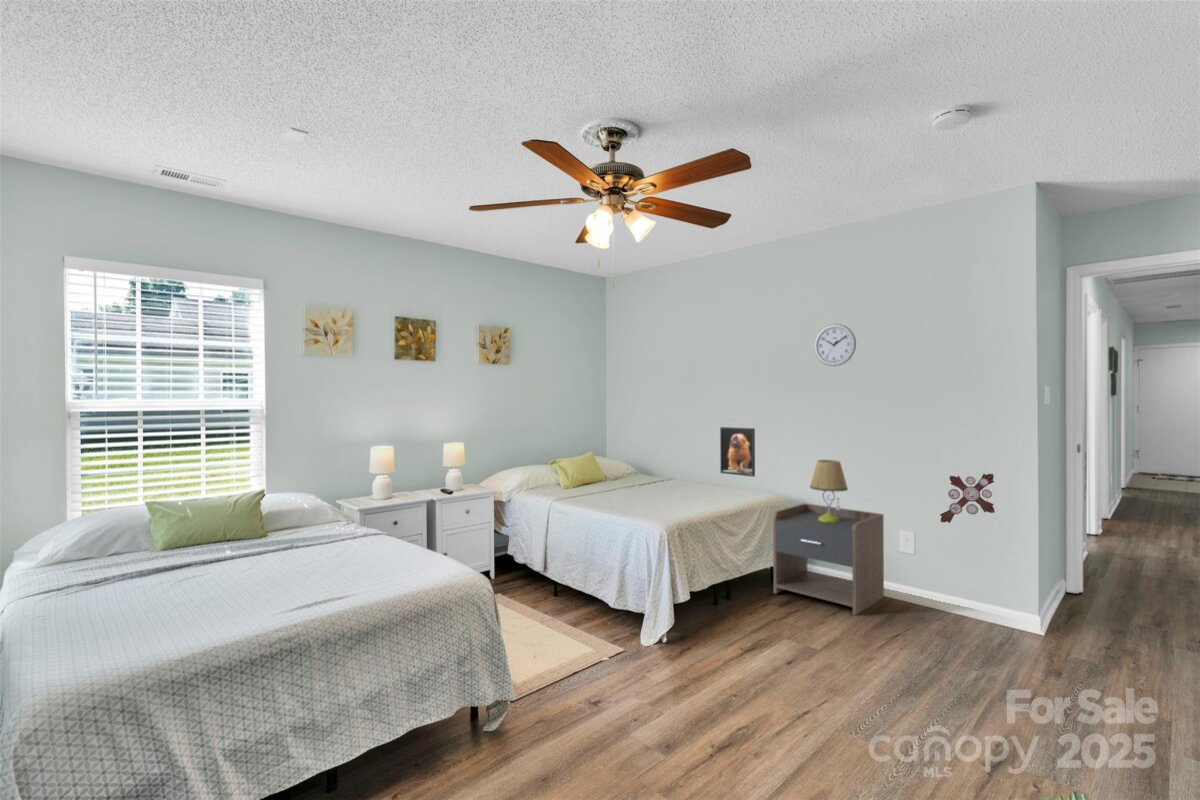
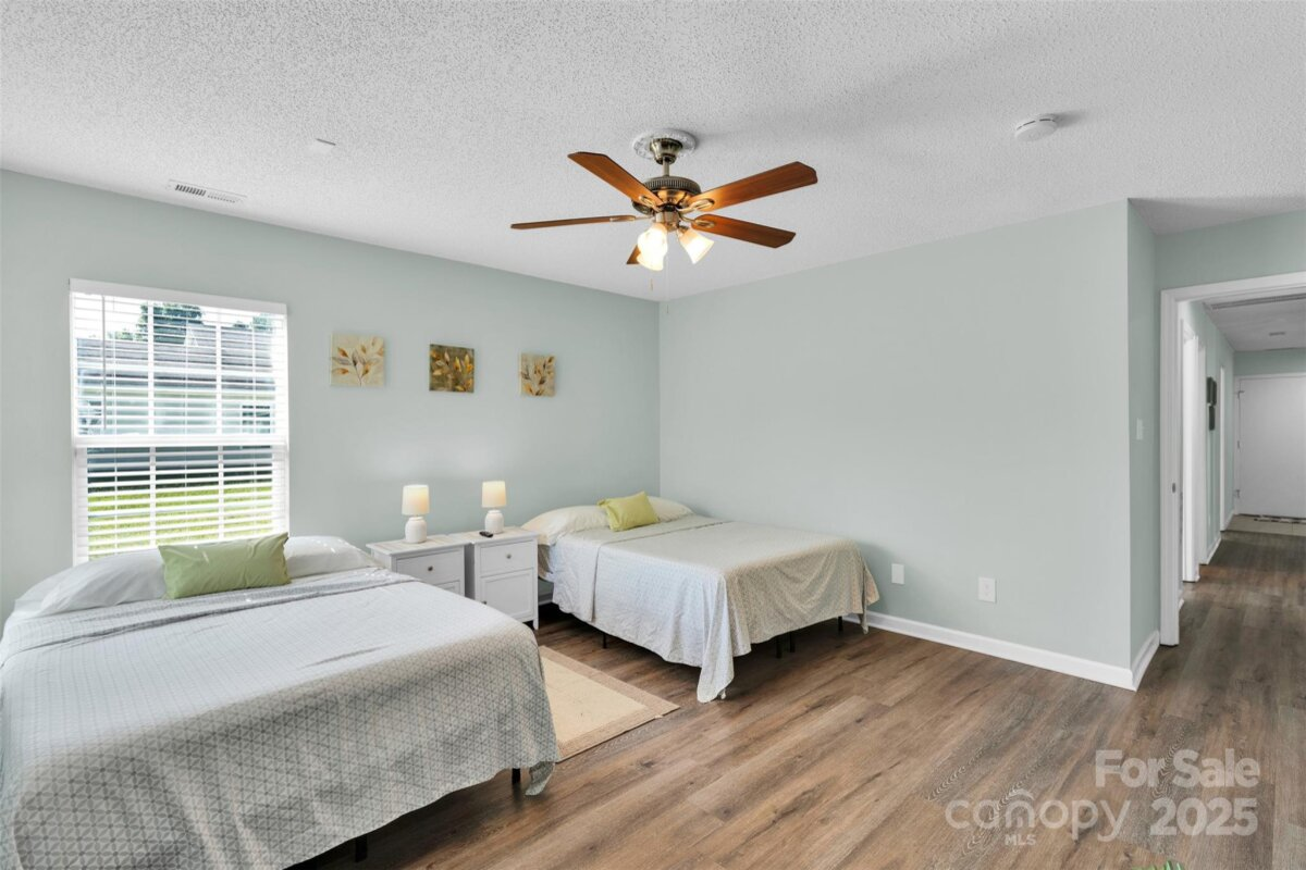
- nightstand [772,502,885,616]
- wall clock [813,323,857,367]
- table lamp [809,459,849,523]
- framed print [719,426,756,478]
- decorative cross [939,473,996,524]
